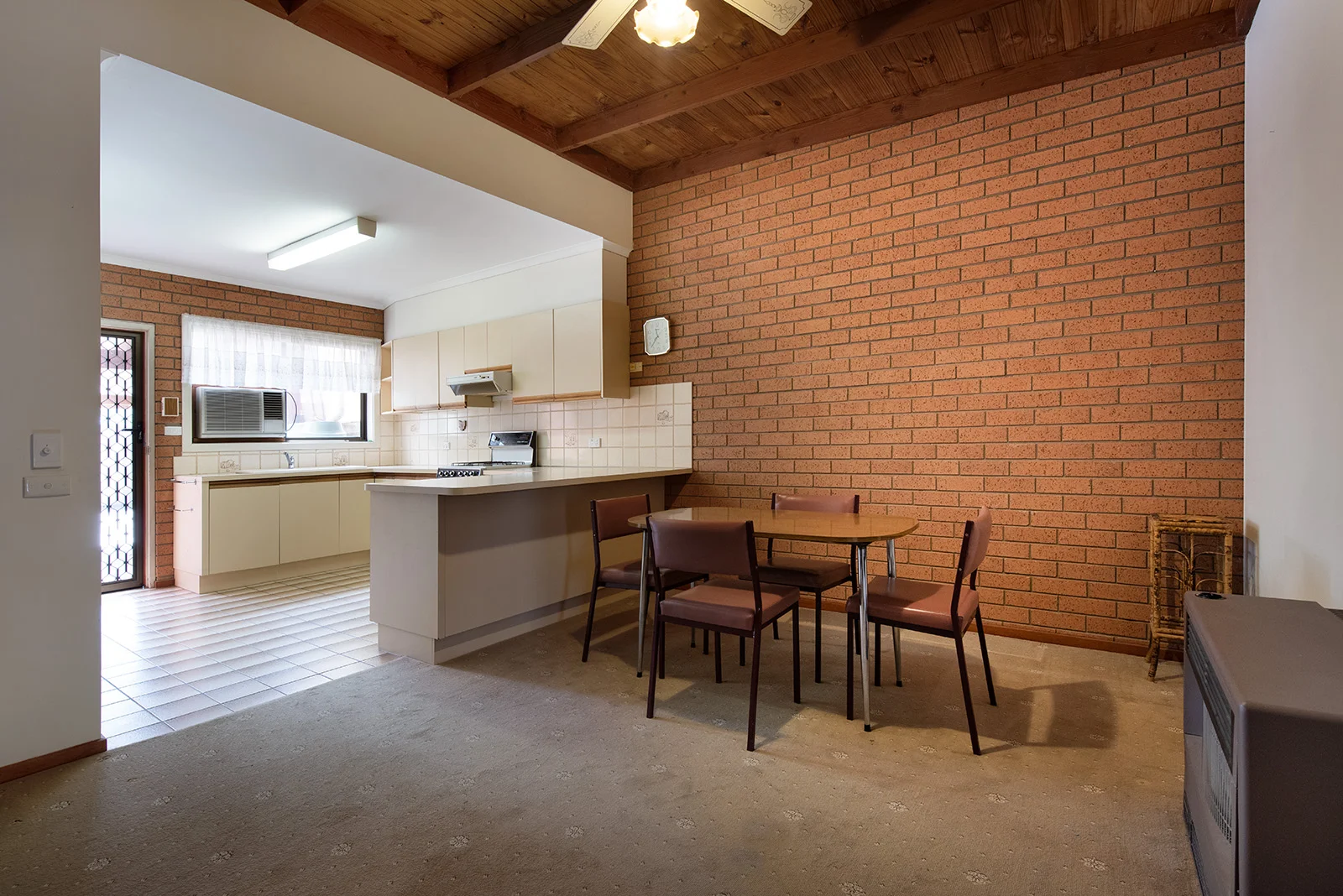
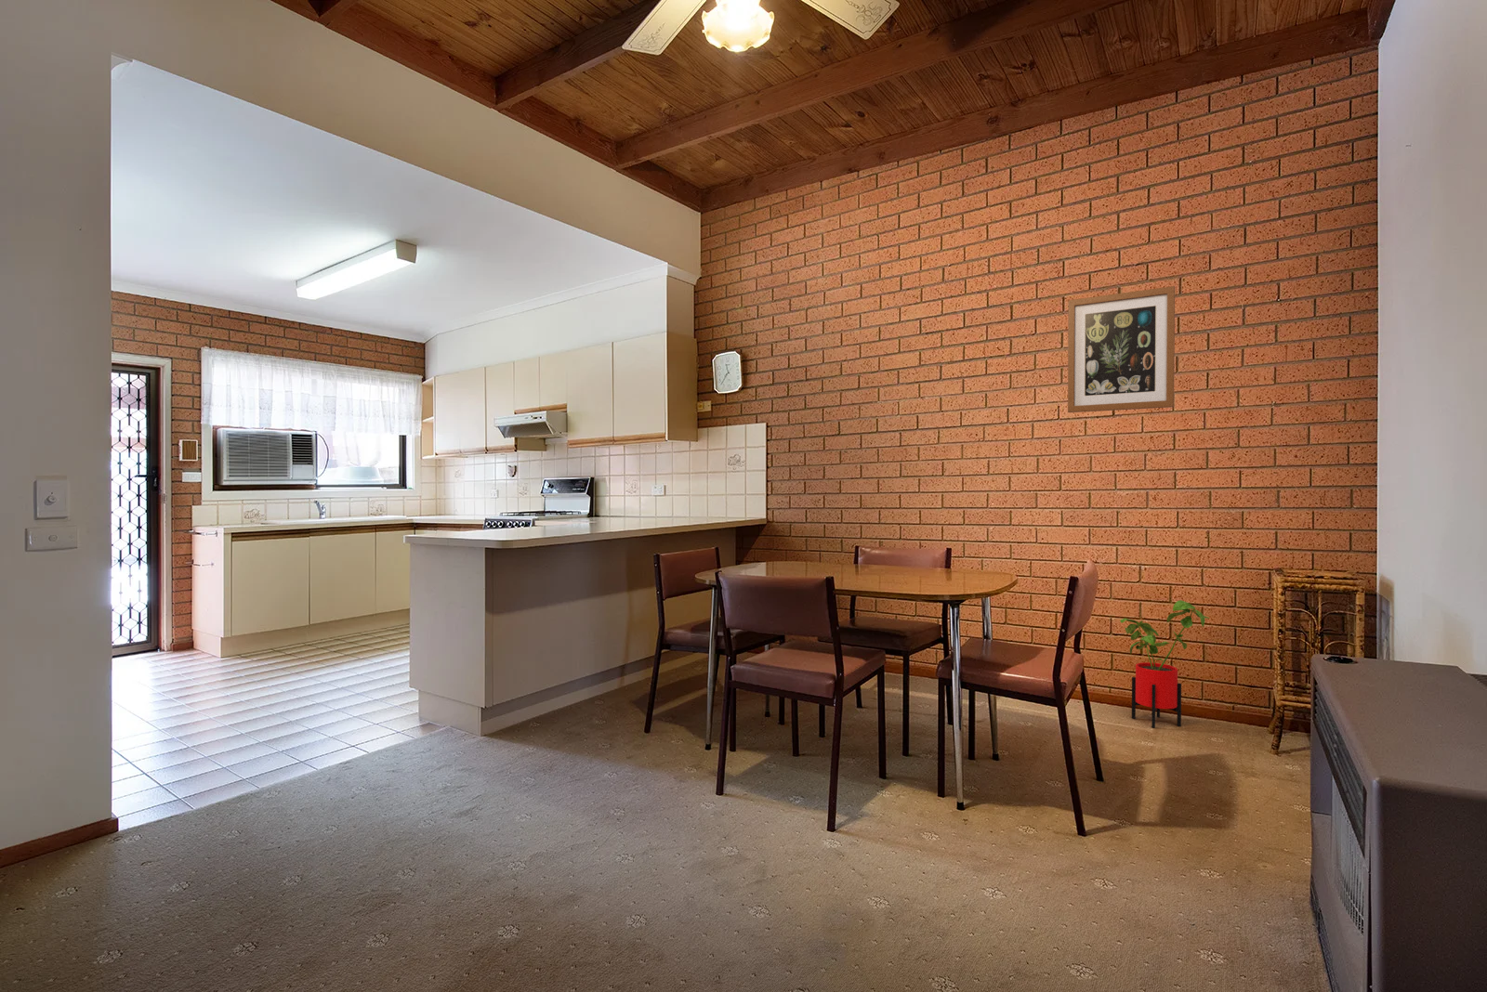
+ house plant [1119,599,1210,728]
+ wall art [1067,286,1176,413]
